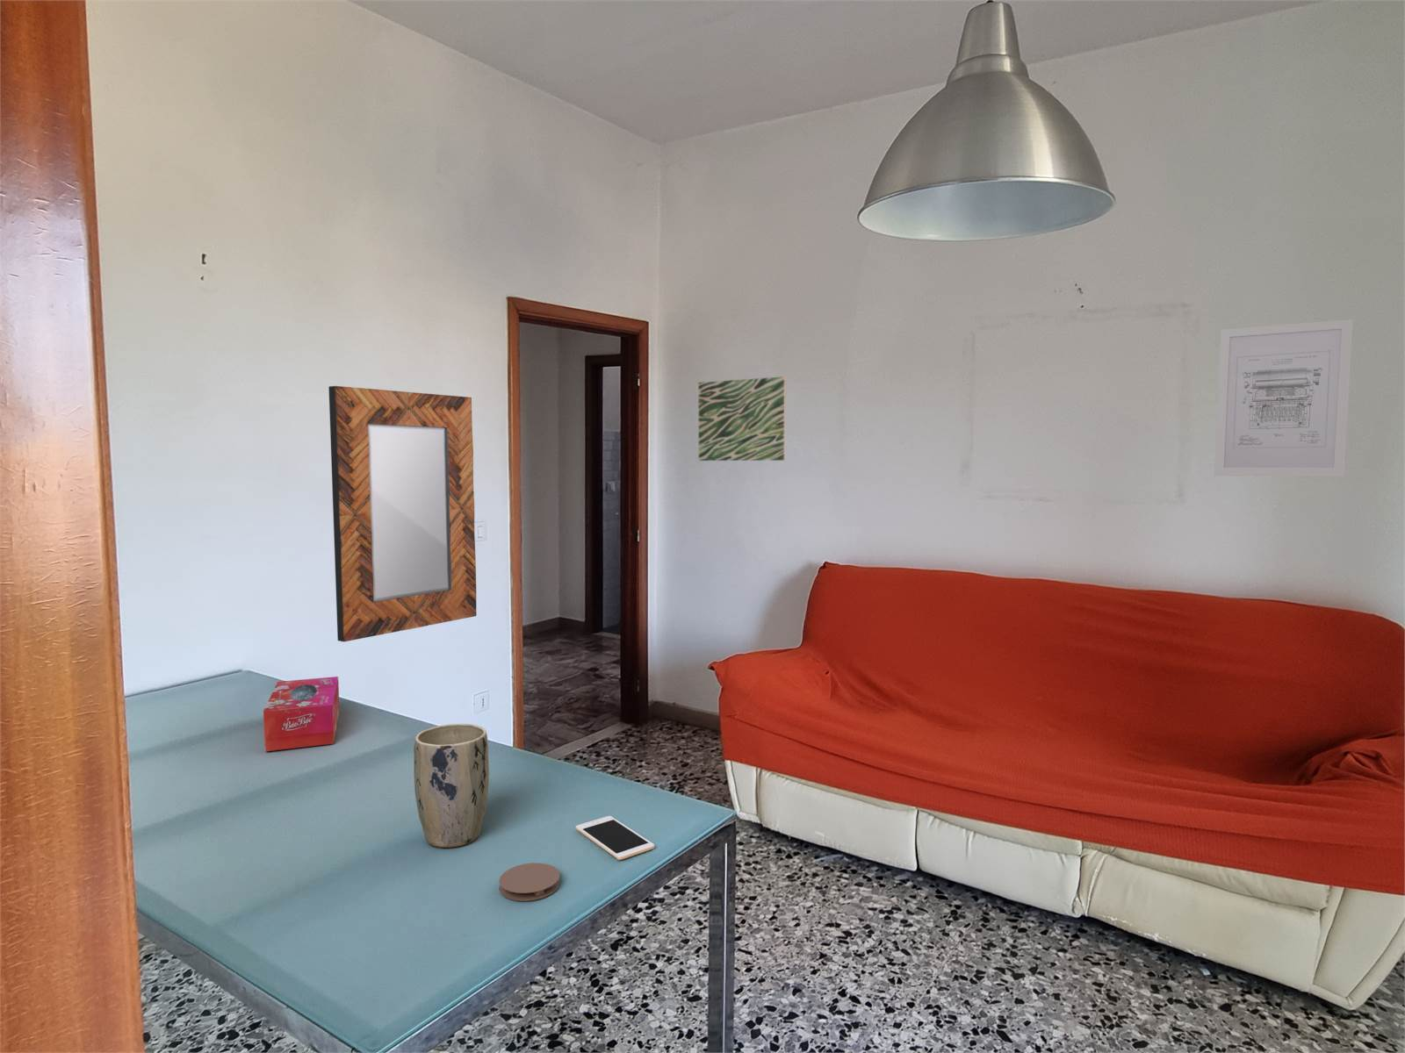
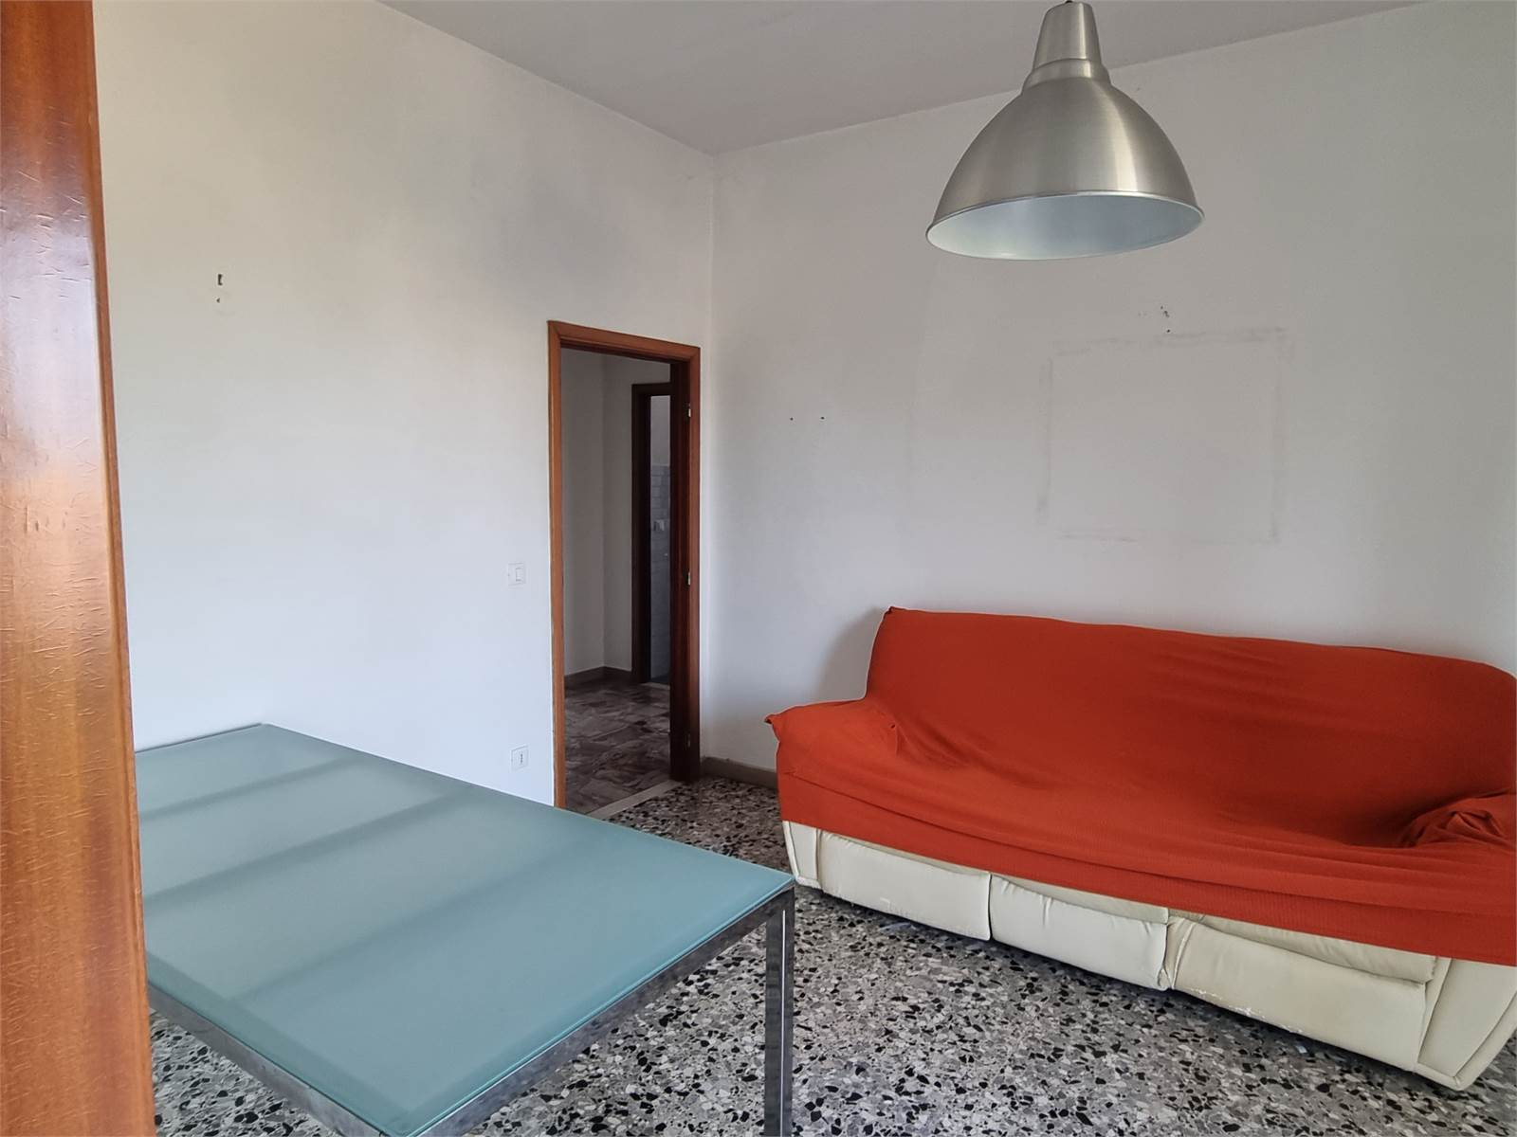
- plant pot [413,723,490,848]
- home mirror [329,385,477,643]
- tissue box [262,676,341,752]
- wall art [1214,319,1354,478]
- cell phone [575,815,655,861]
- wall art [697,376,785,461]
- coaster [498,862,561,903]
